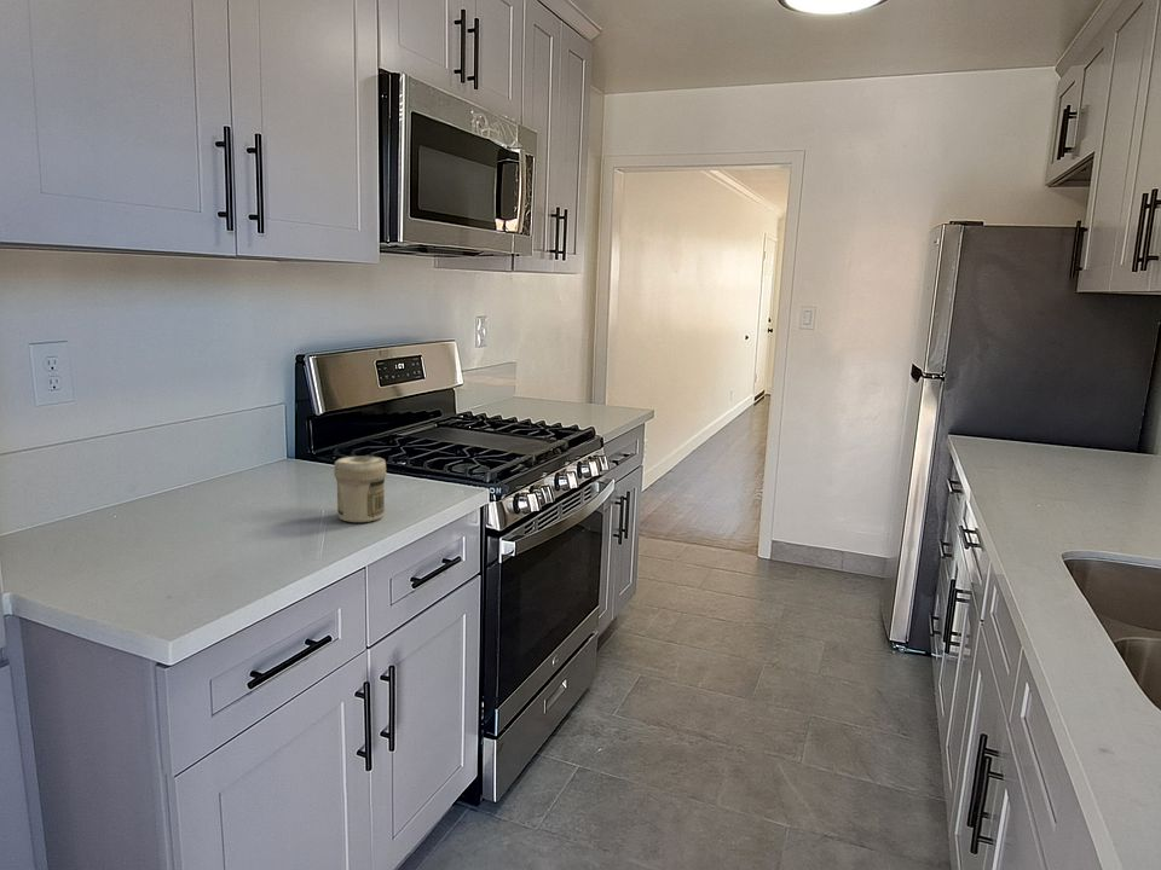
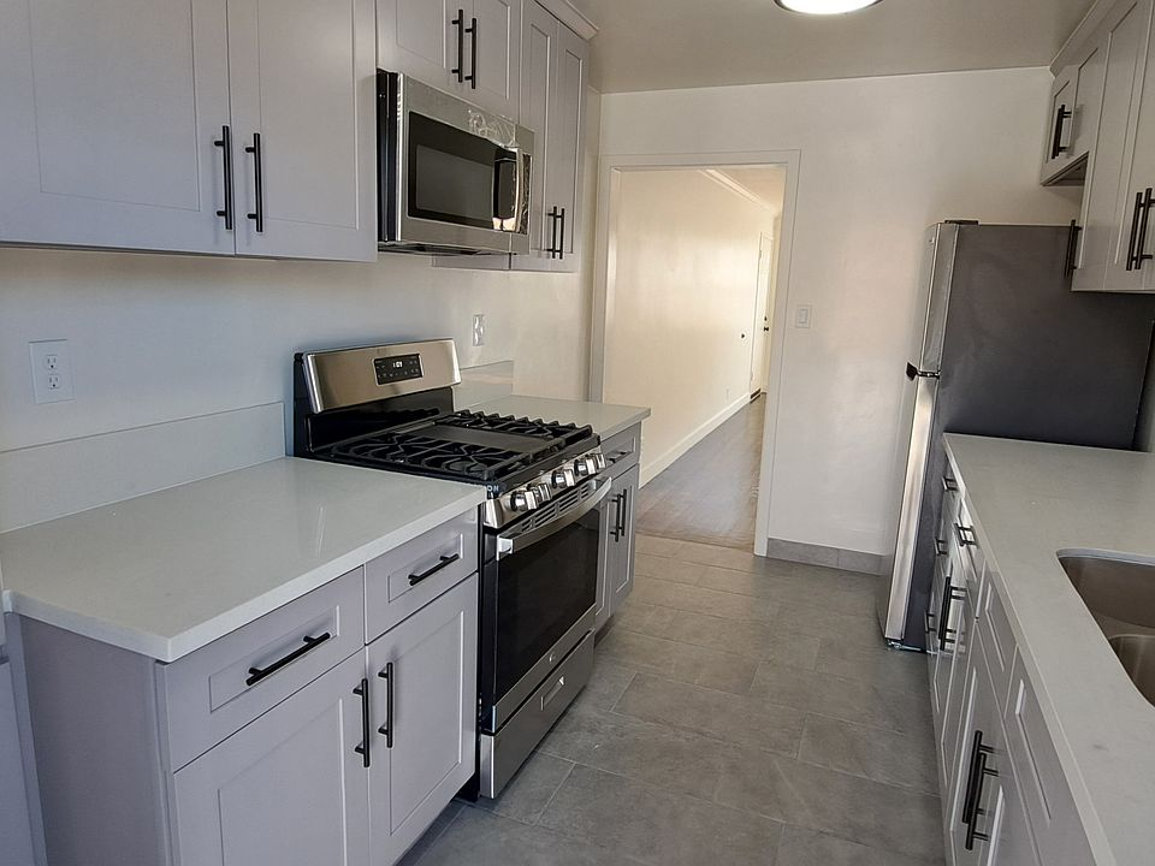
- jar [333,454,387,523]
